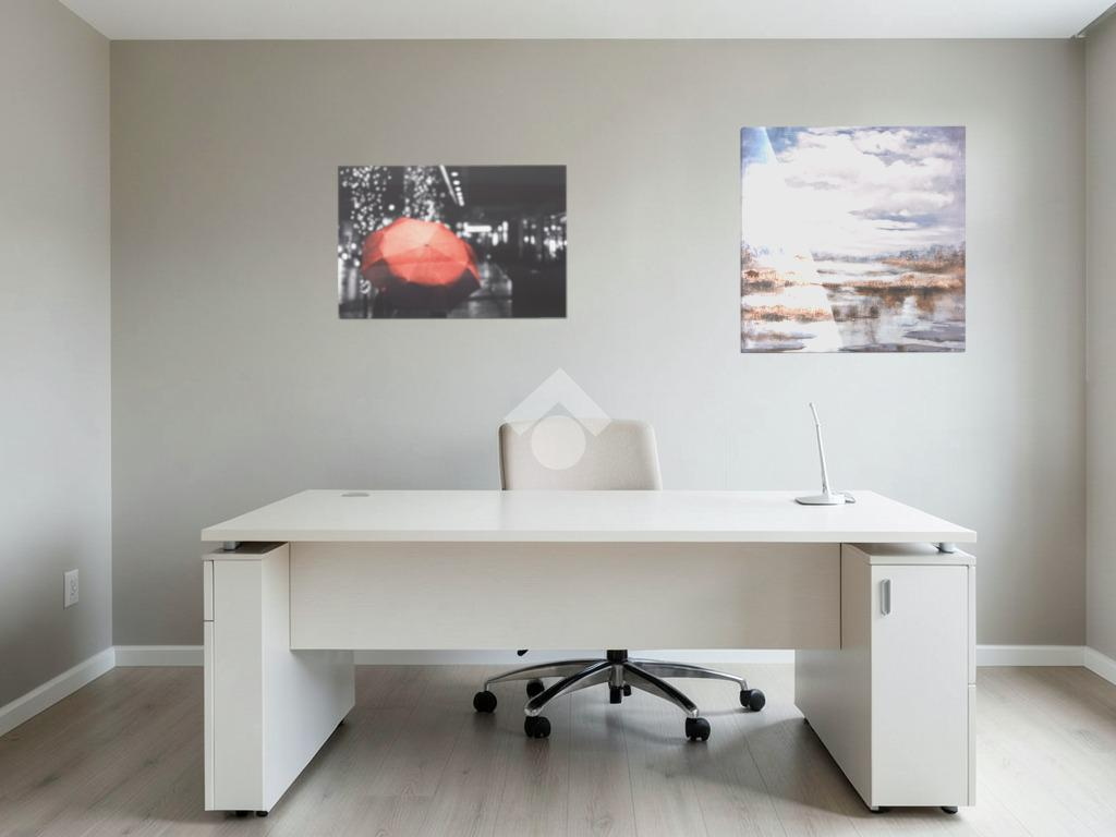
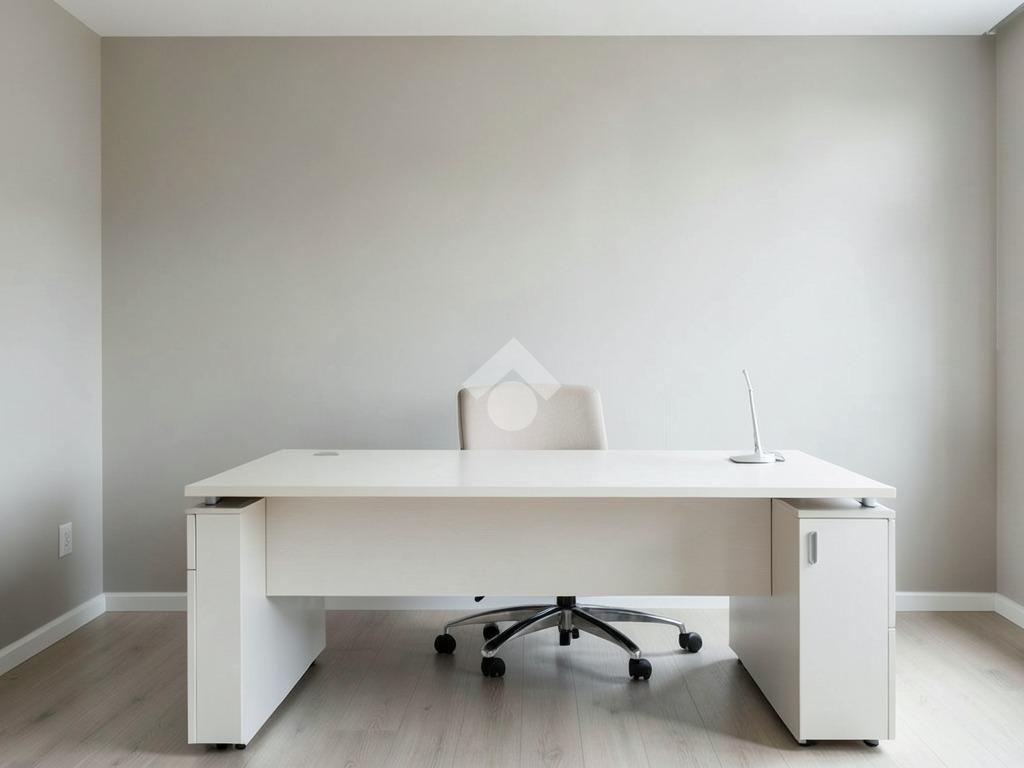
- wall art [739,125,967,354]
- wall art [337,163,568,320]
